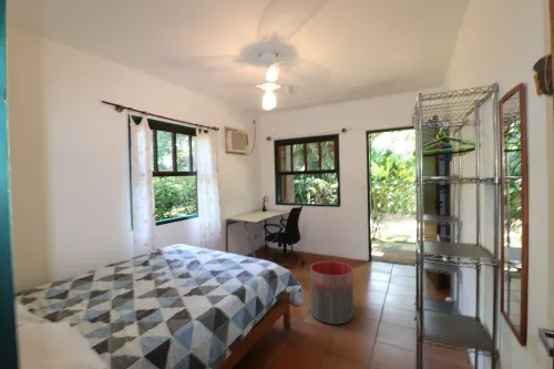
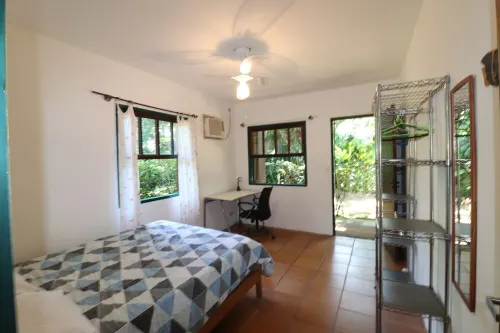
- trash can [309,260,355,325]
